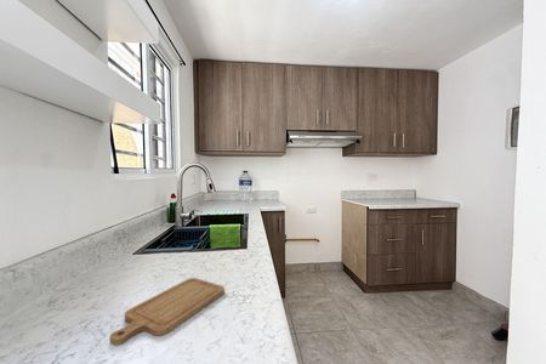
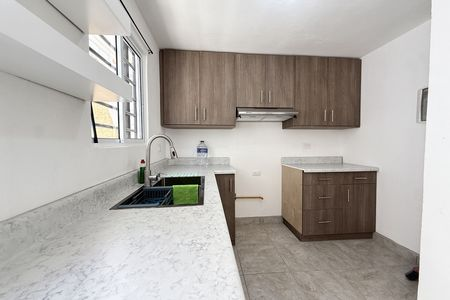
- chopping board [109,277,226,347]
